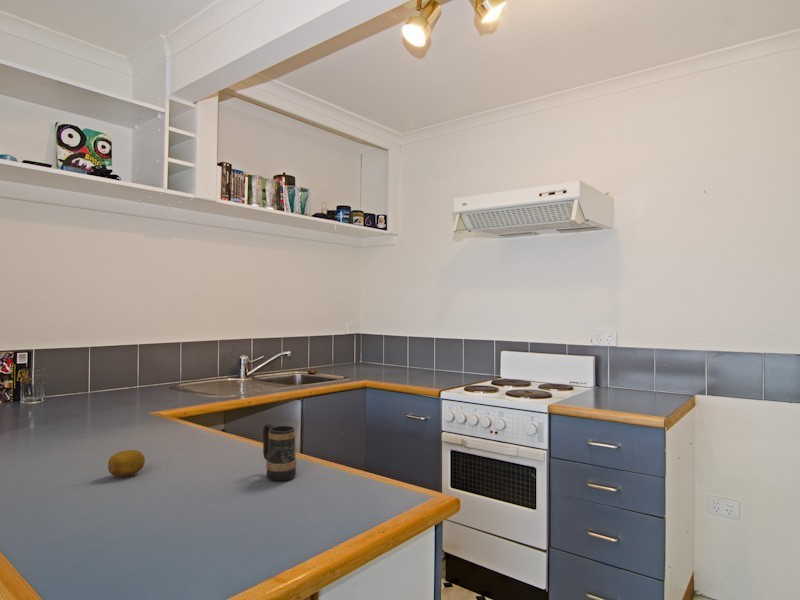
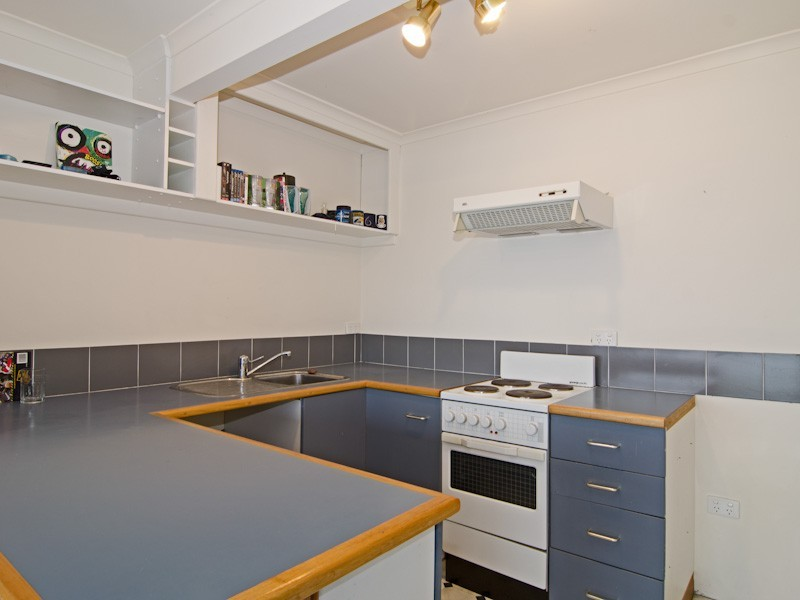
- fruit [107,449,146,478]
- mug [262,422,297,482]
